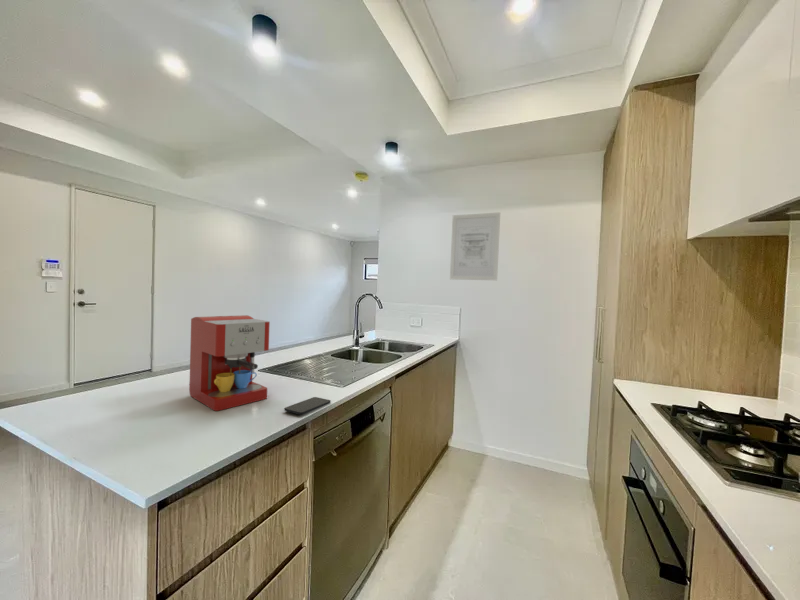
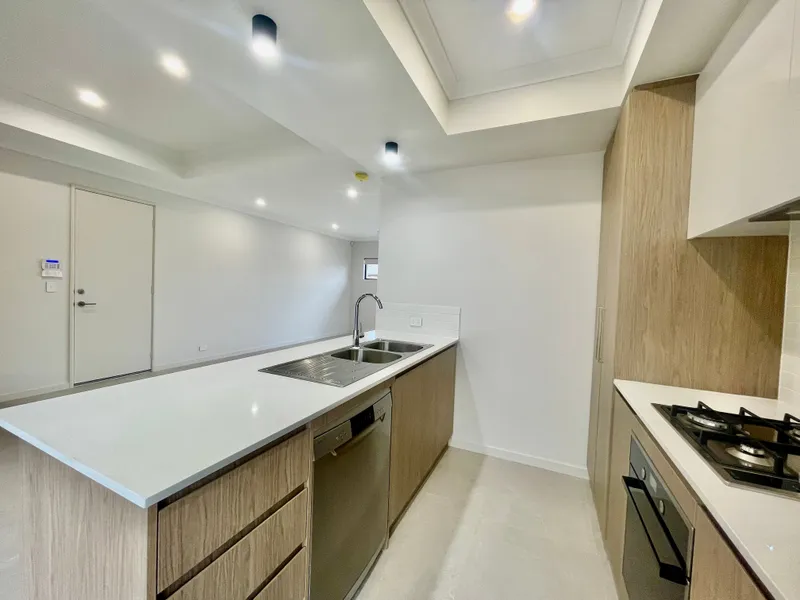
- coffee maker [188,314,271,412]
- smartphone [283,396,332,416]
- wall art [449,211,501,281]
